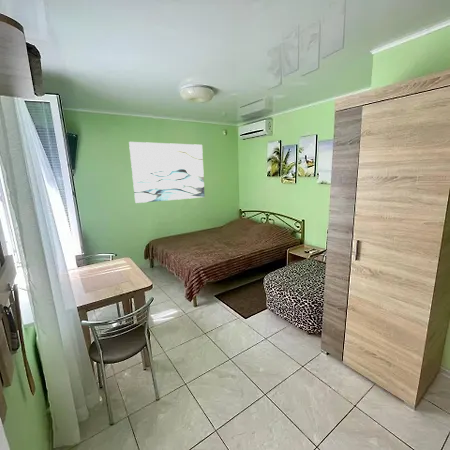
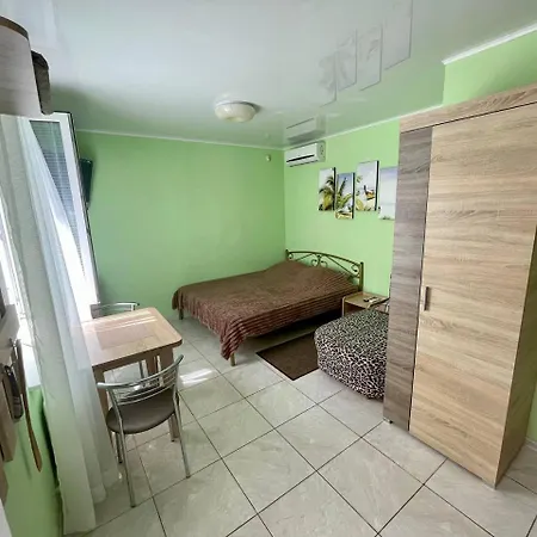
- wall art [128,141,206,204]
